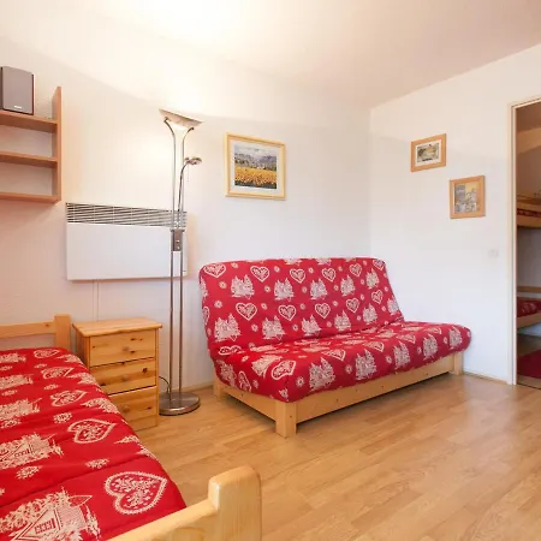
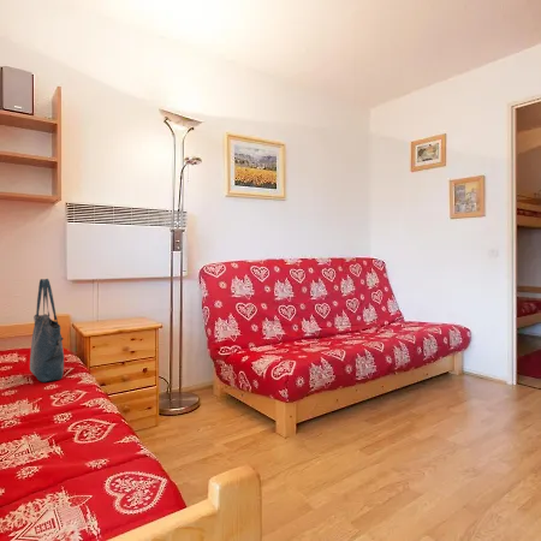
+ tote bag [29,278,65,384]
